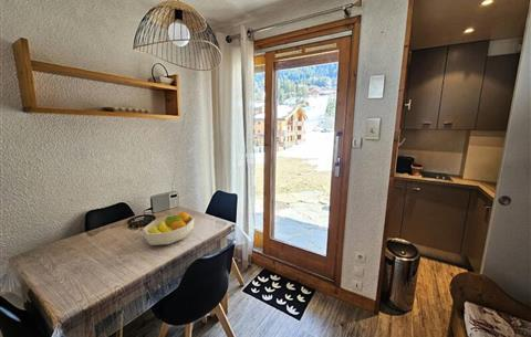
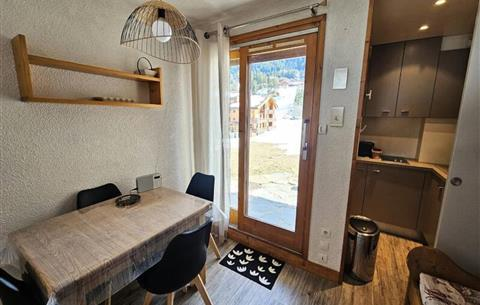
- fruit bowl [142,210,196,246]
